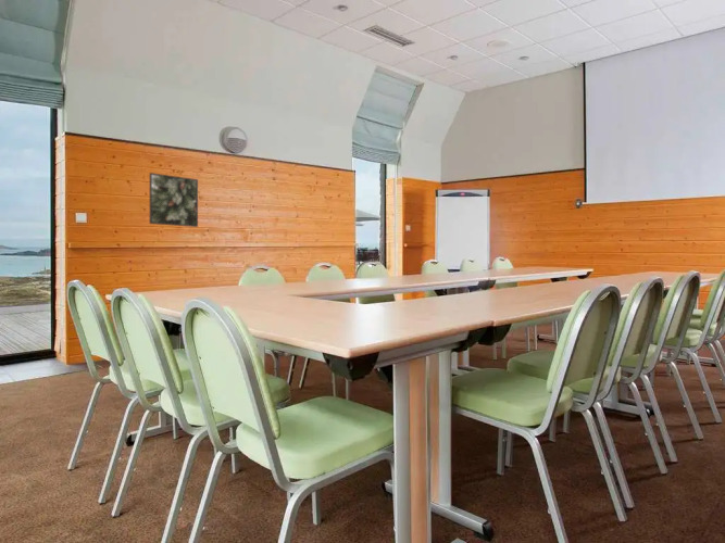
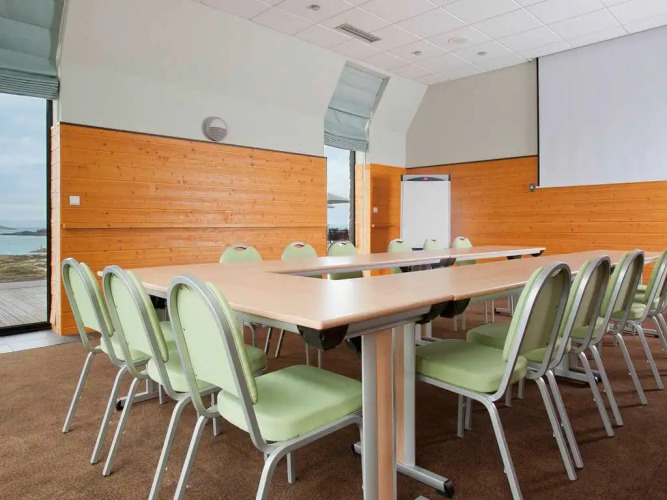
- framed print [149,172,199,228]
